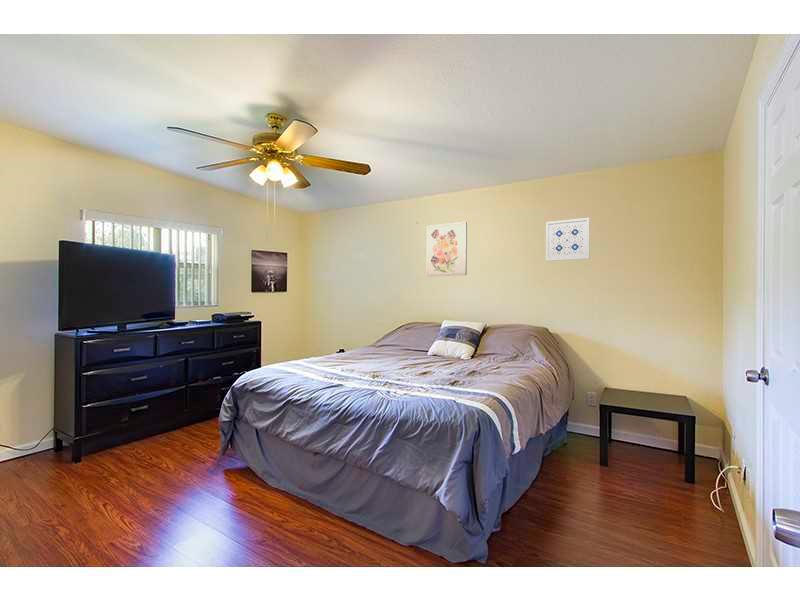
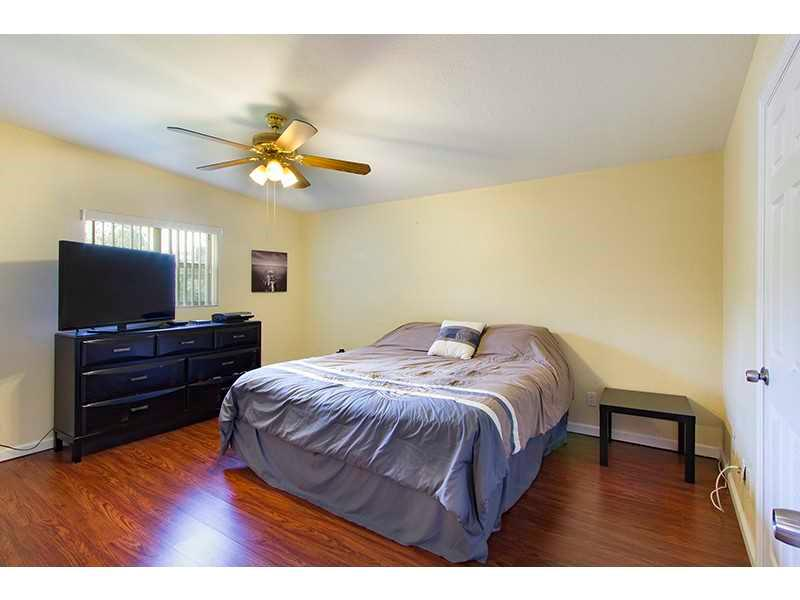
- wall art [545,217,591,262]
- wall art [426,221,468,277]
